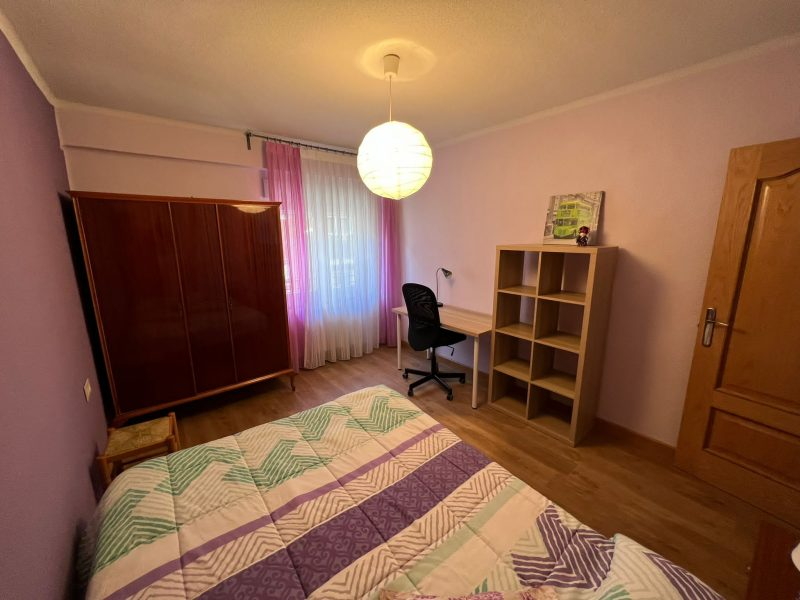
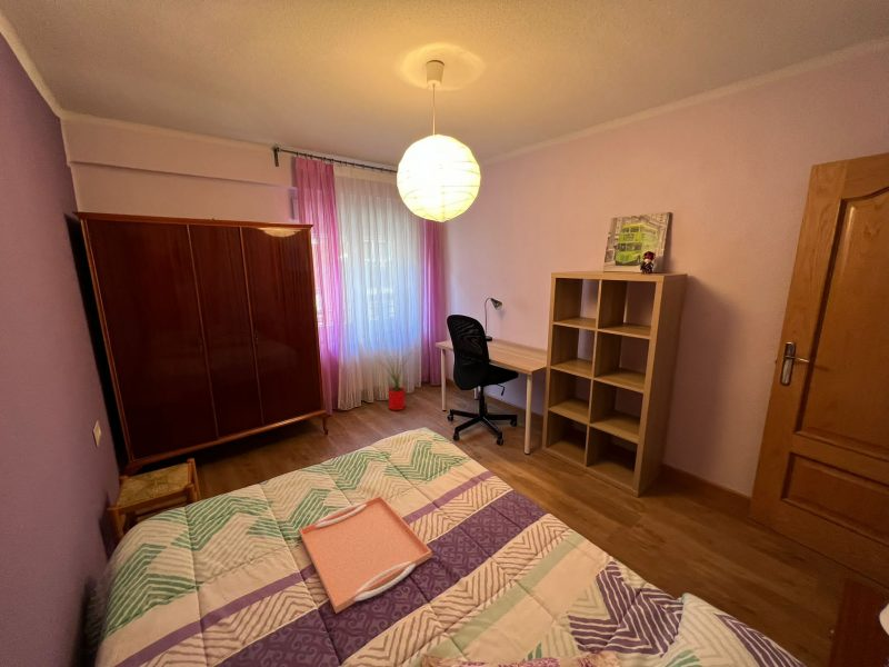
+ serving tray [298,495,433,615]
+ house plant [373,349,417,411]
